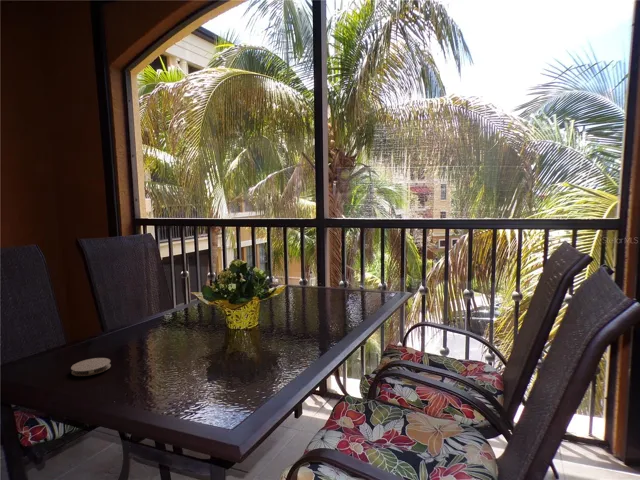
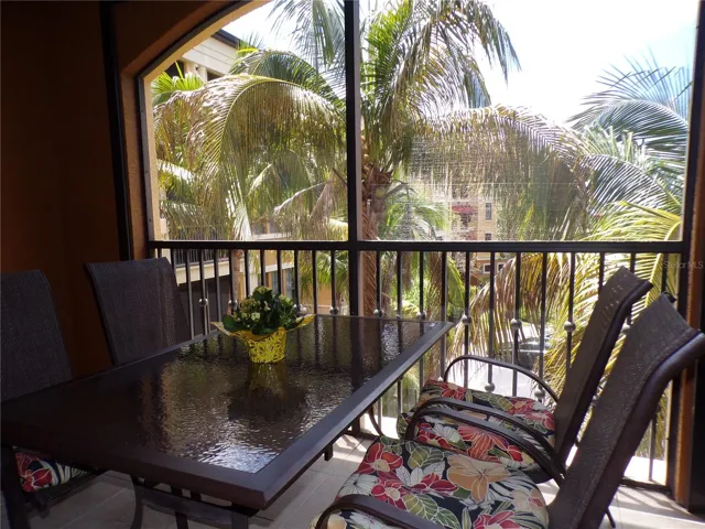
- coaster [70,357,112,377]
